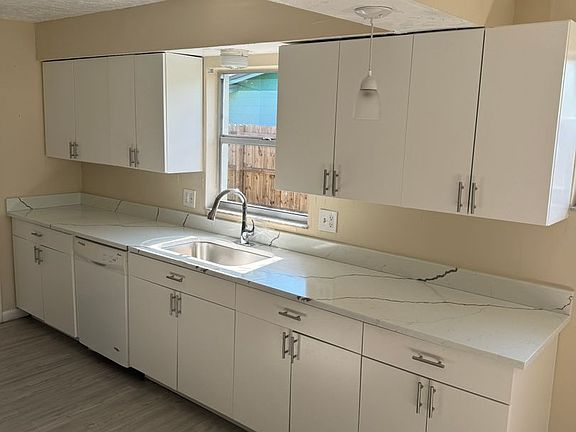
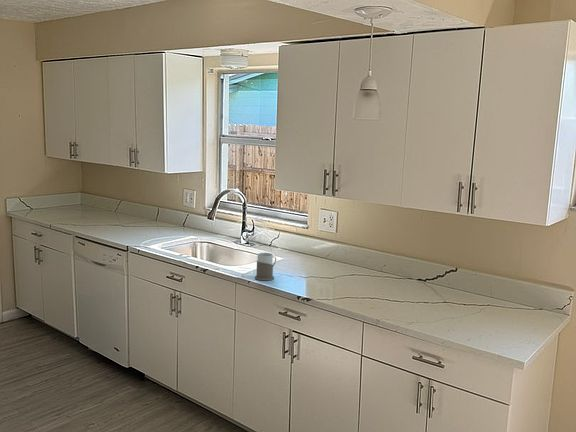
+ mug [254,252,277,281]
